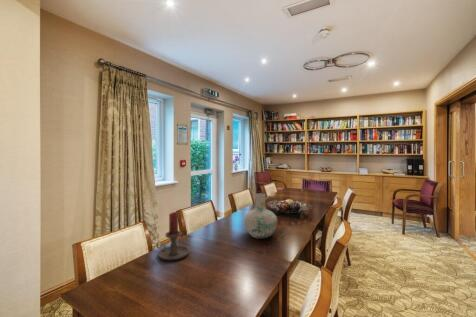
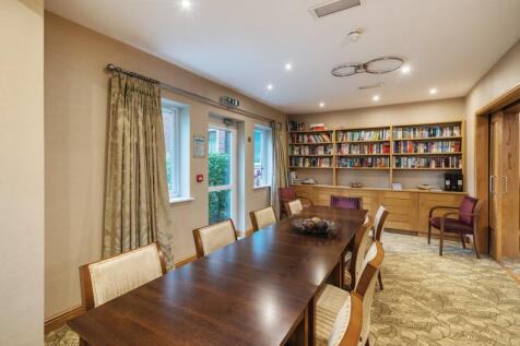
- candle holder [155,211,190,261]
- vase [243,192,278,240]
